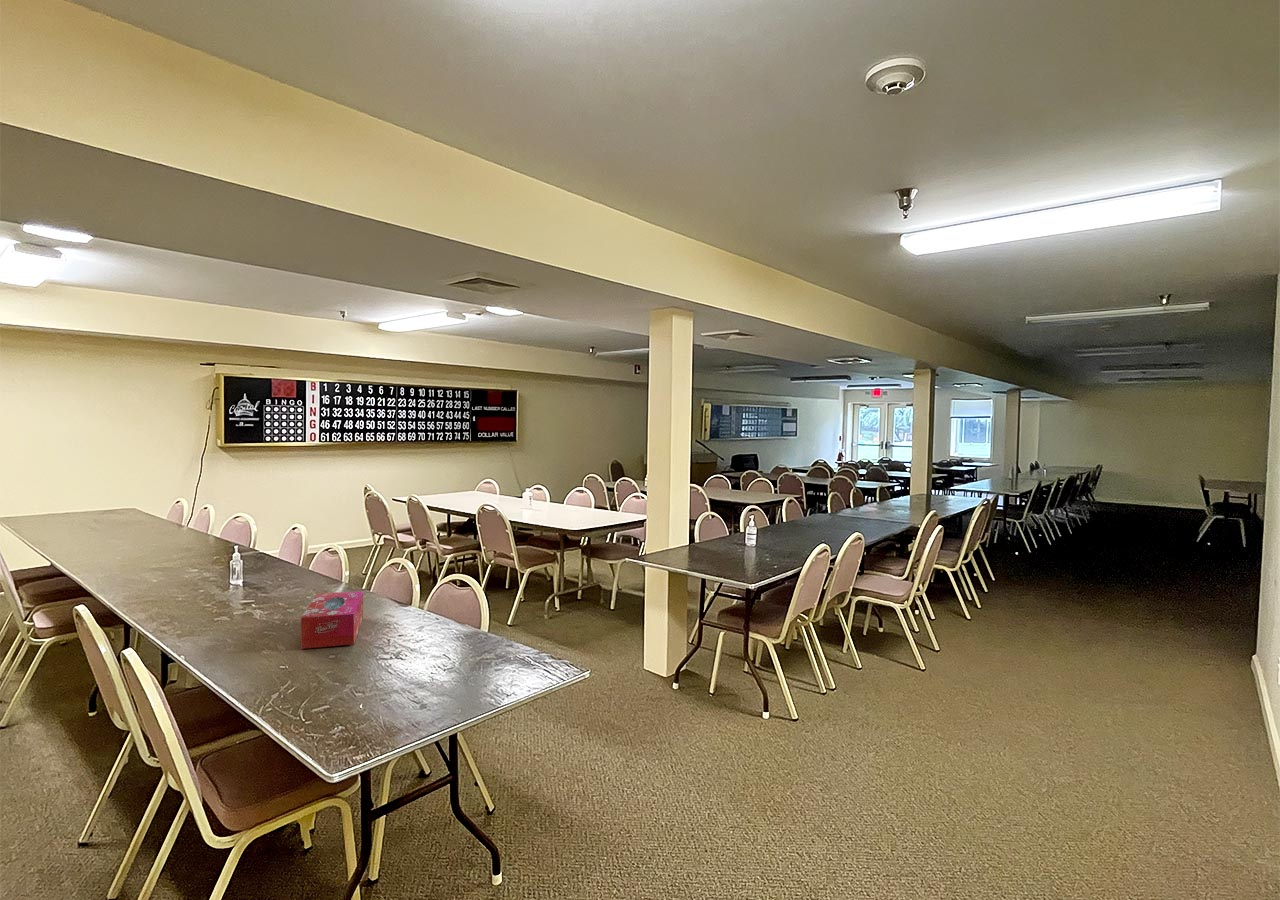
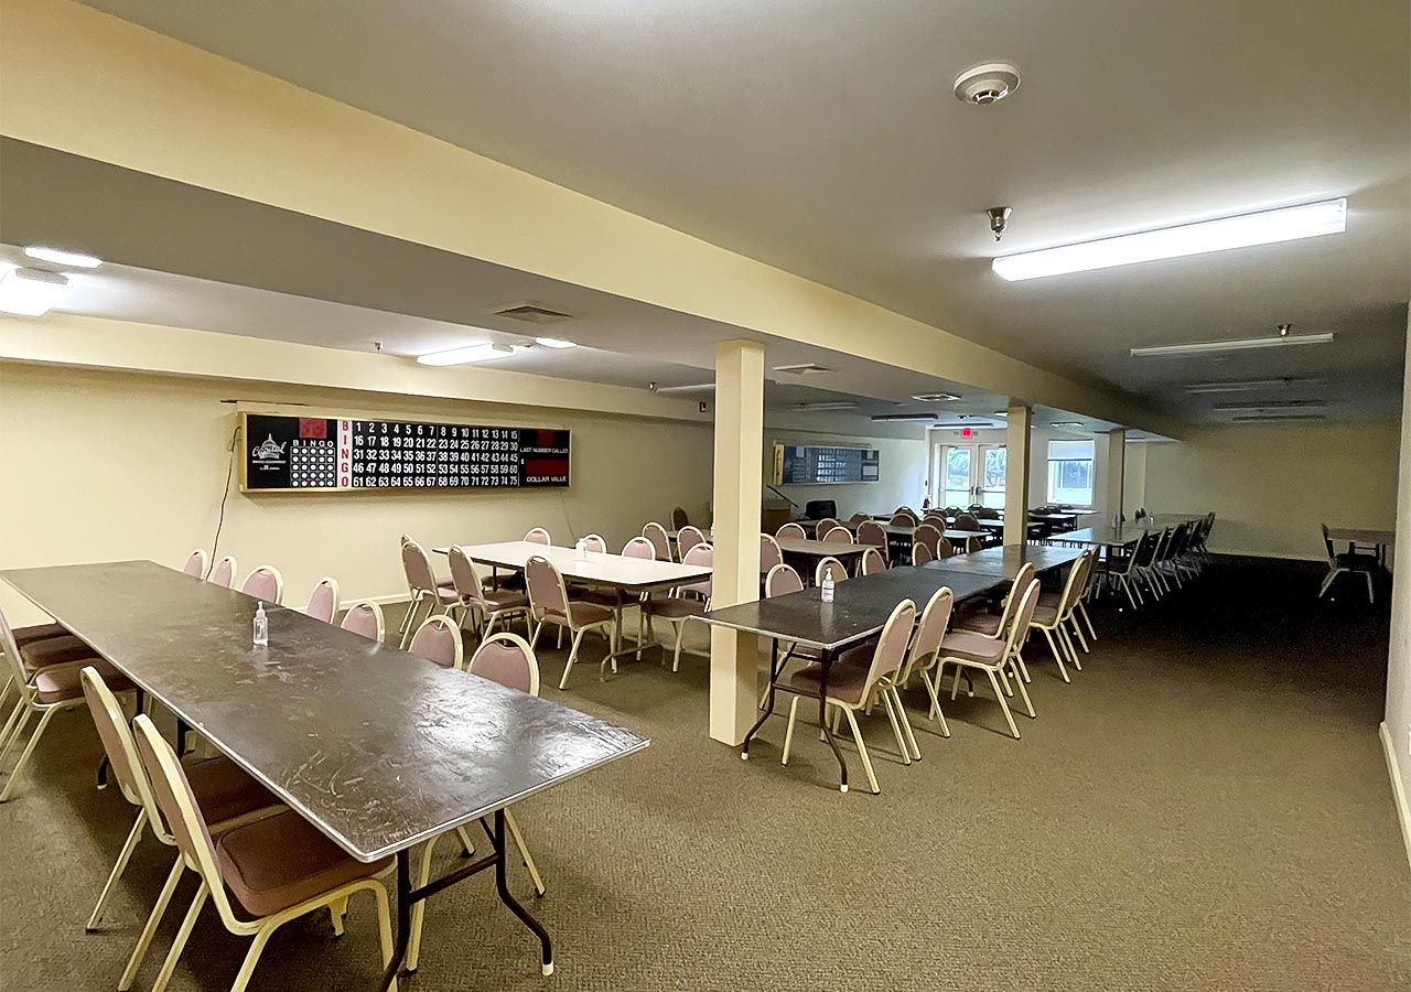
- tissue box [300,590,364,650]
